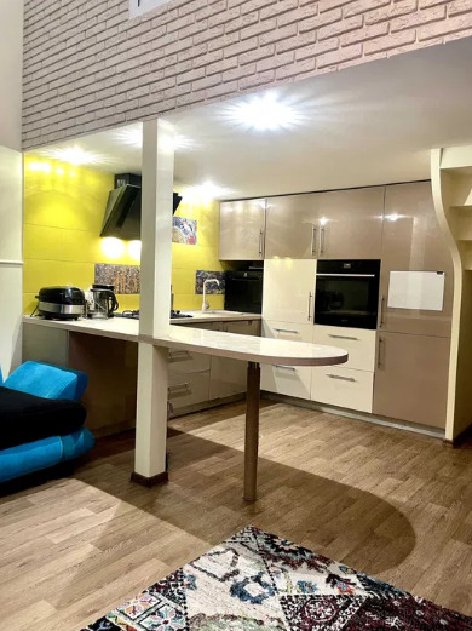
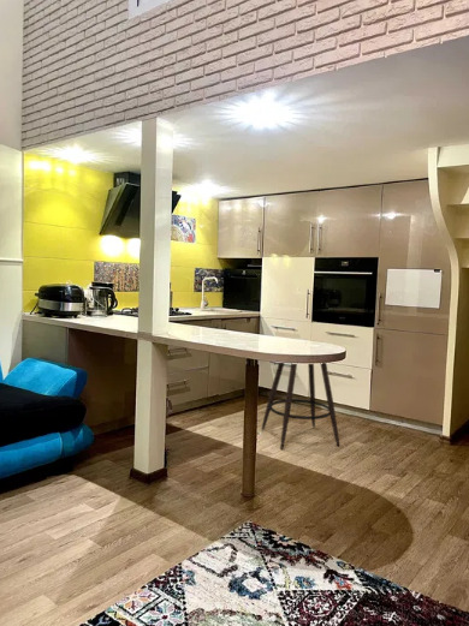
+ bar stool [261,362,340,451]
